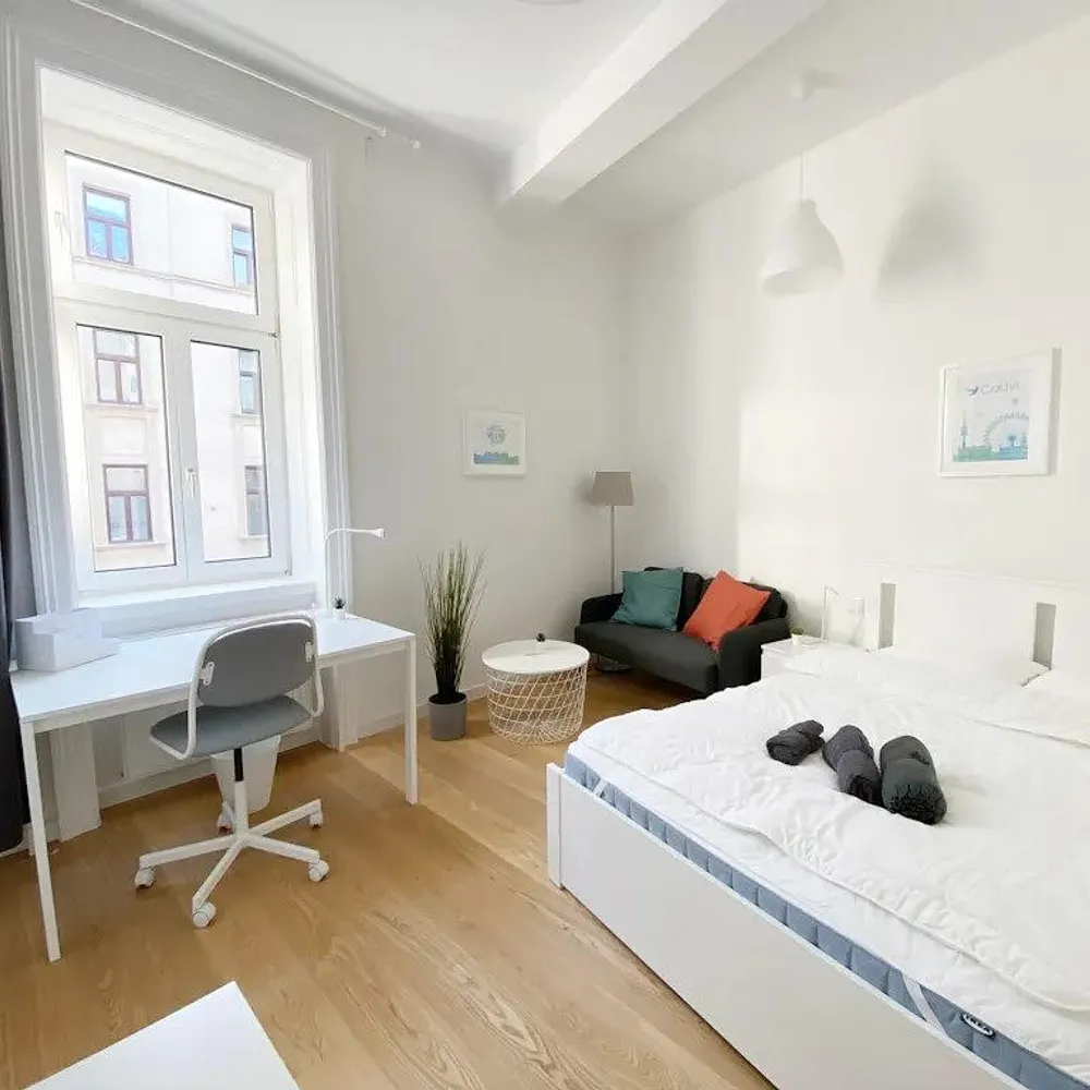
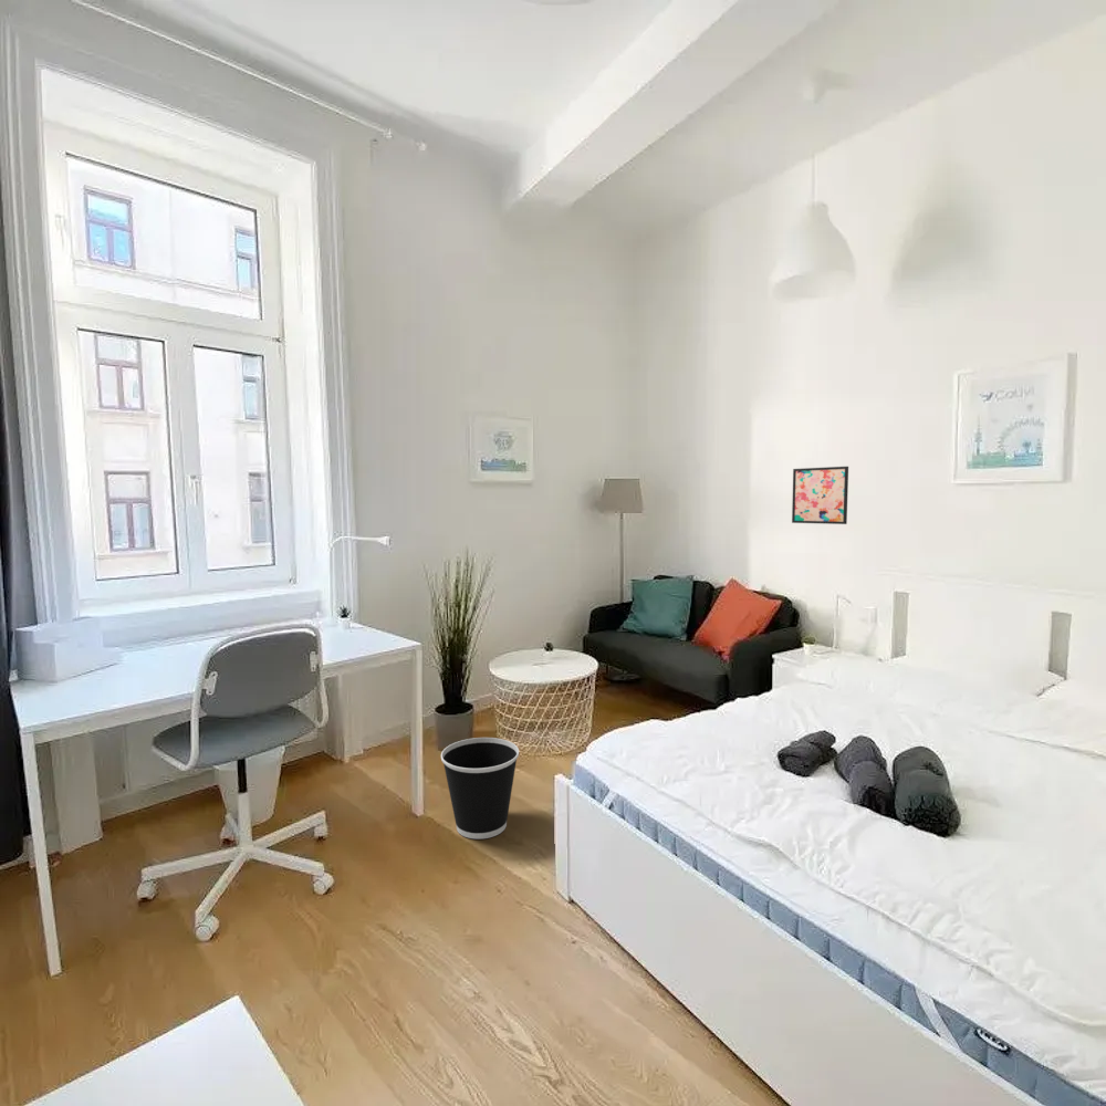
+ wastebasket [440,737,520,841]
+ wall art [791,466,849,525]
